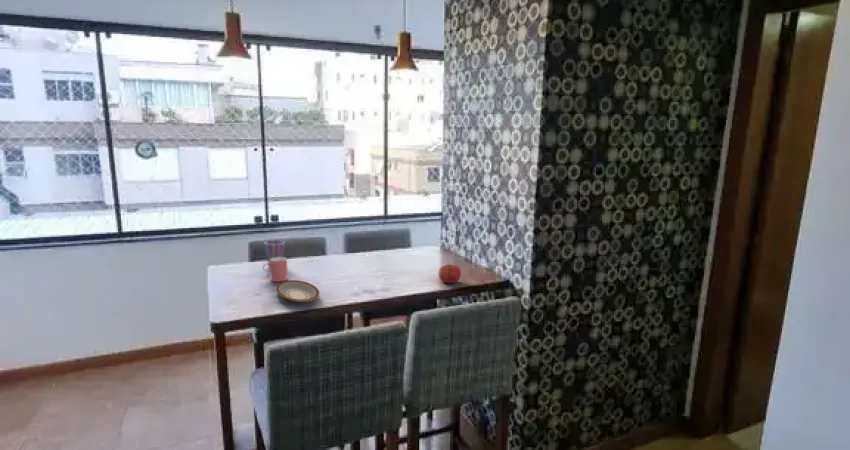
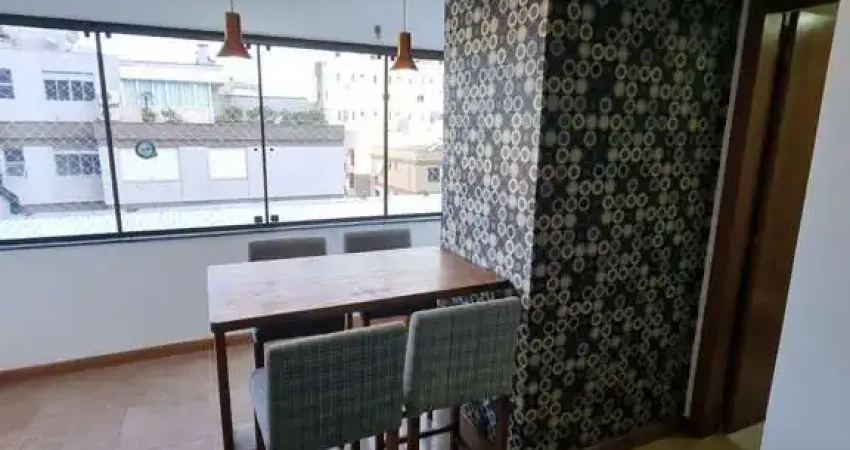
- fruit [437,263,462,284]
- cup [262,256,288,283]
- cup [263,239,286,269]
- plate [275,279,320,303]
